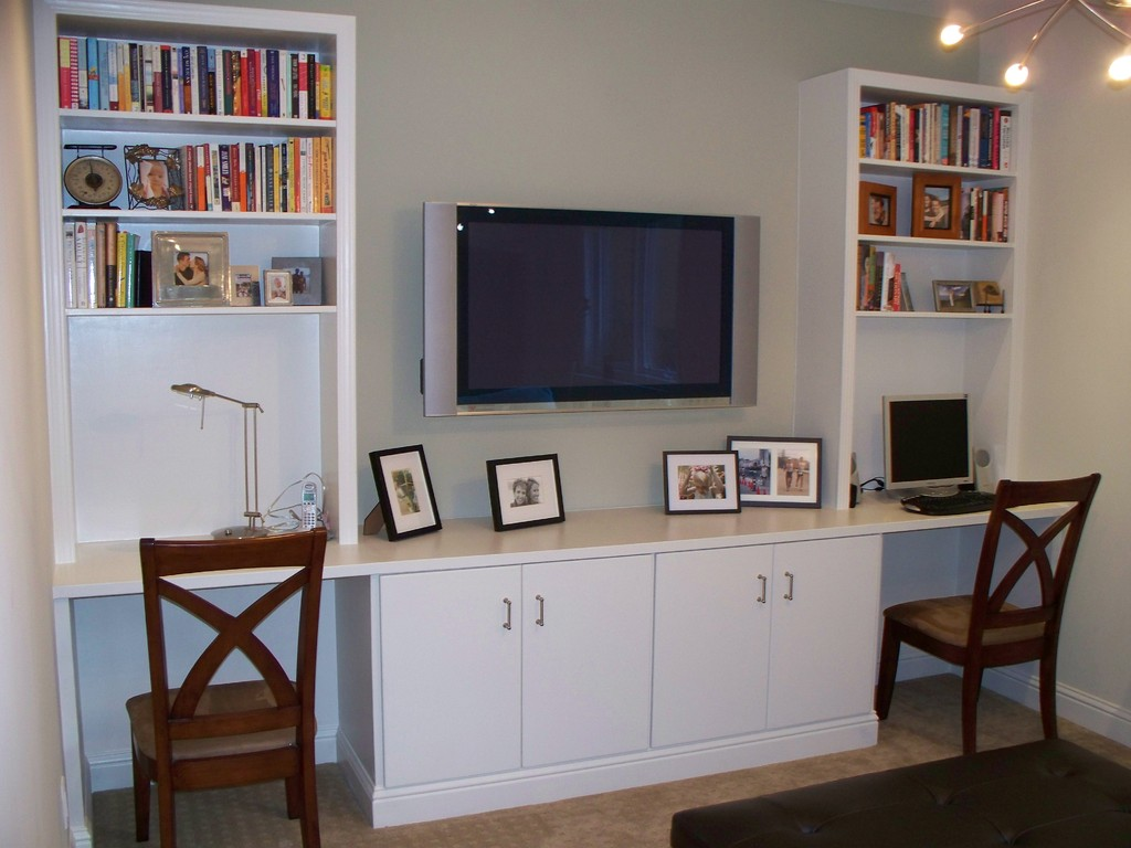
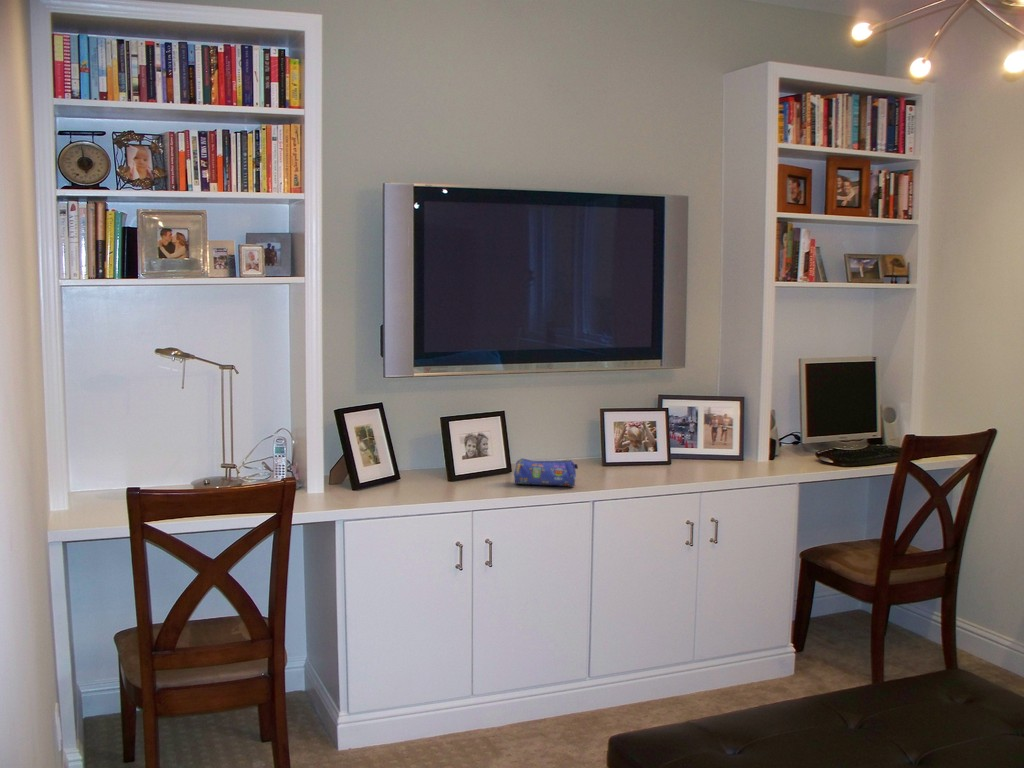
+ pencil case [513,458,579,487]
